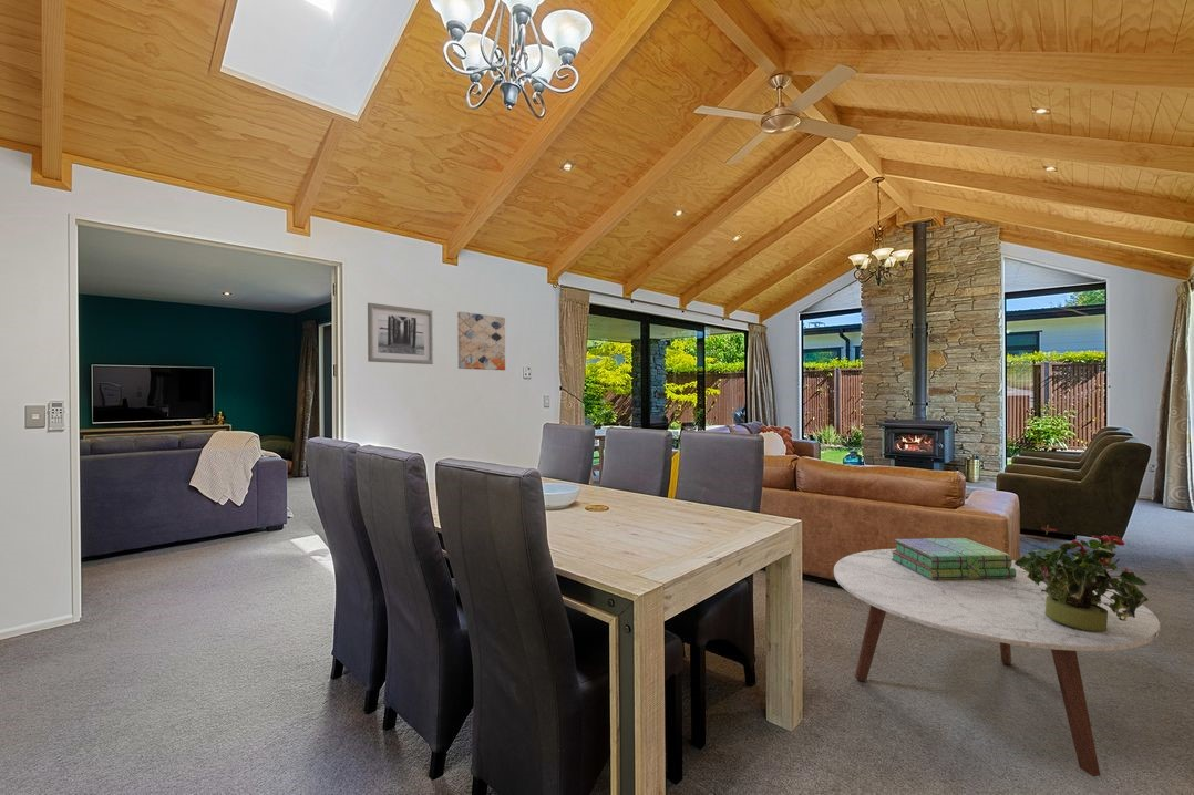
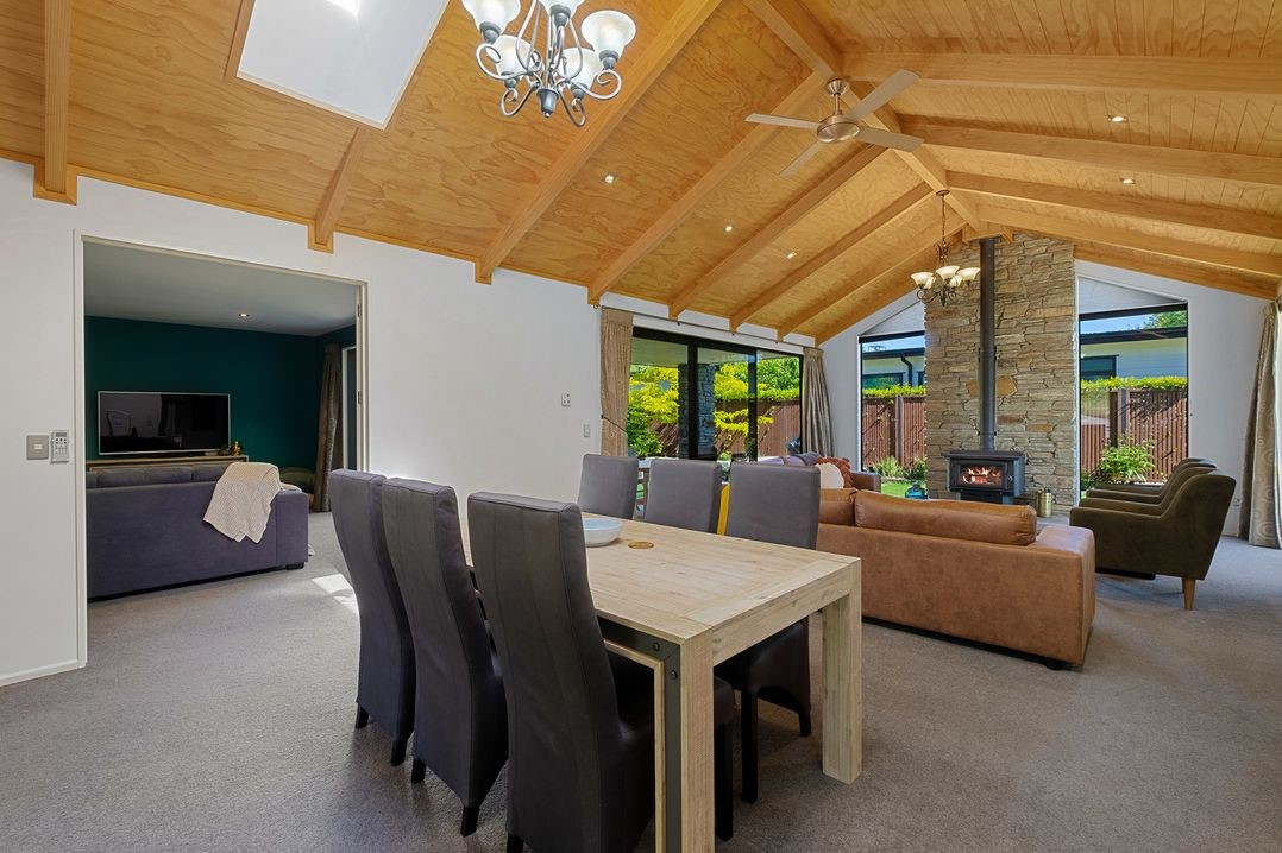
- potted plant [1015,524,1150,631]
- wall art [367,302,434,365]
- coffee table [833,548,1161,777]
- stack of books [891,537,1016,580]
- wall art [456,311,506,371]
